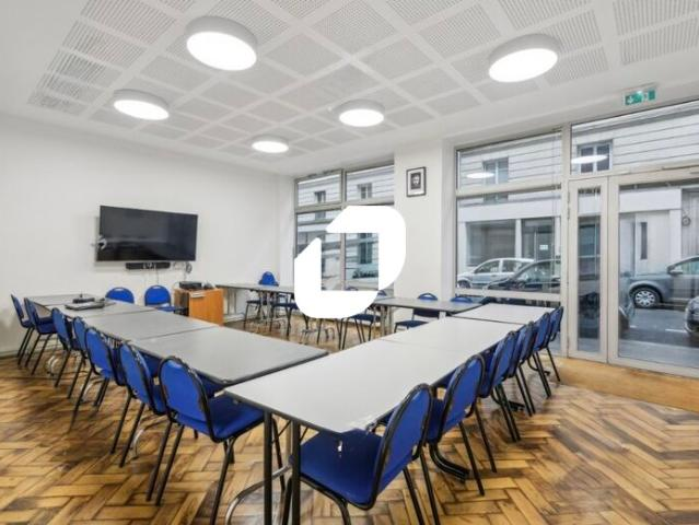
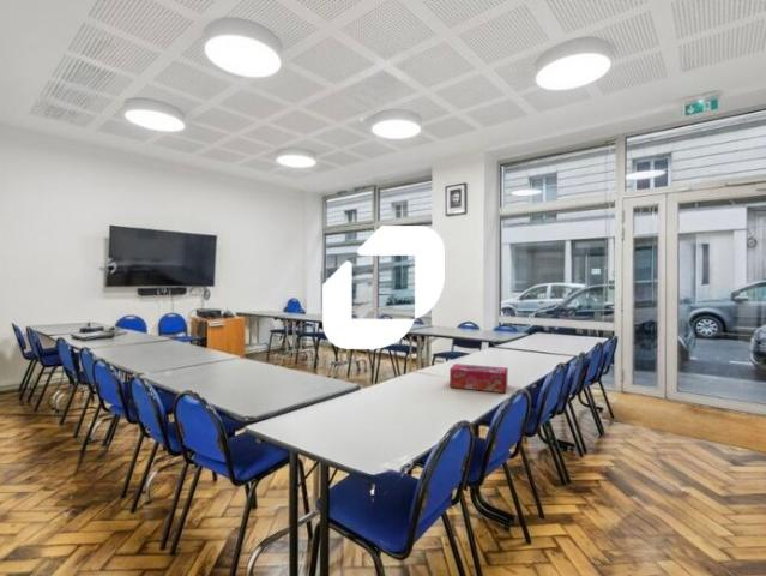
+ tissue box [448,362,509,394]
